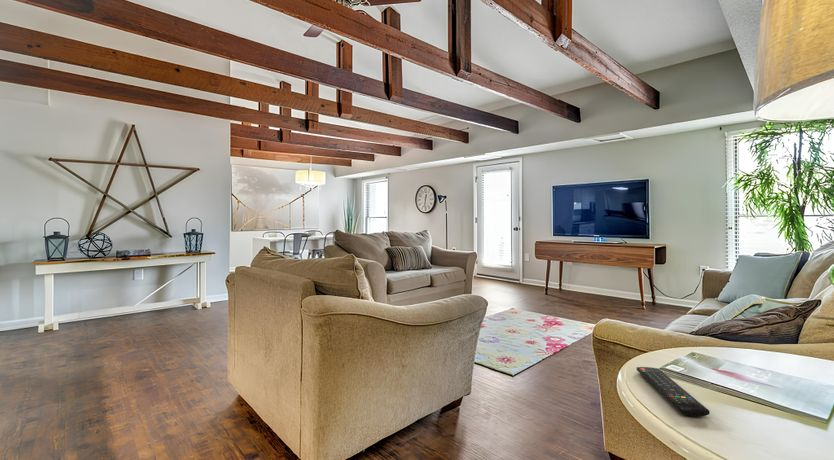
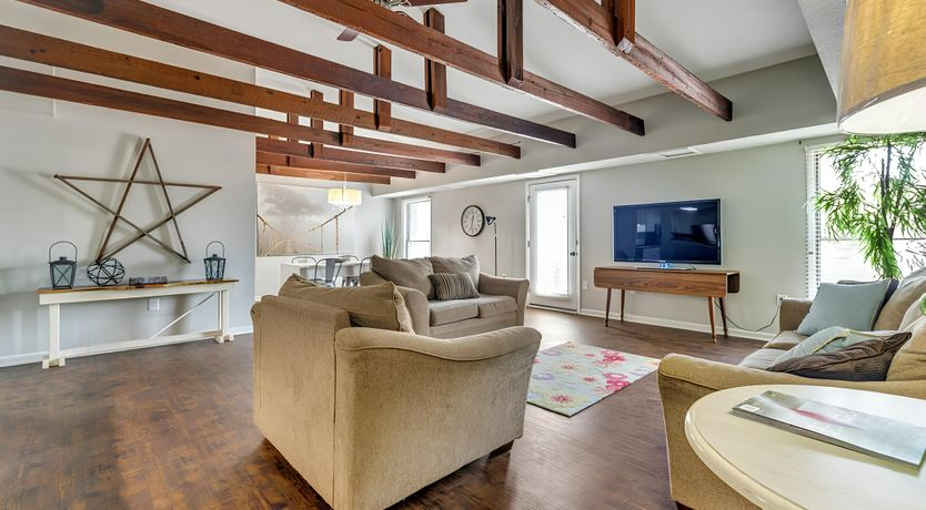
- remote control [636,366,711,418]
